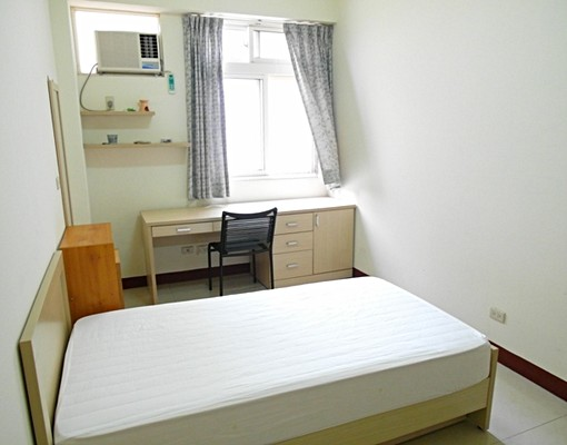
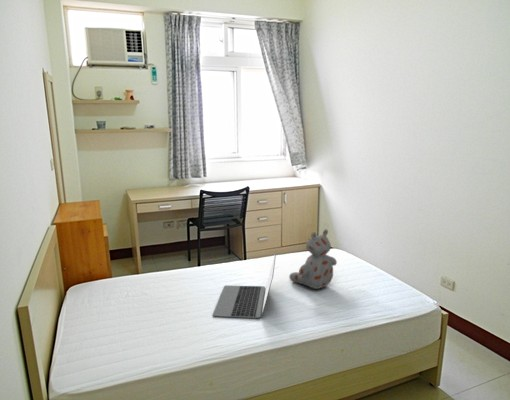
+ laptop [212,251,277,319]
+ stuffed bear [288,228,338,290]
